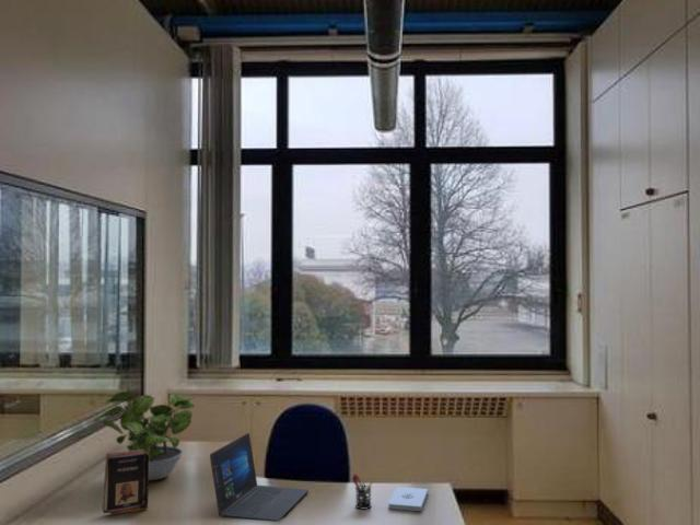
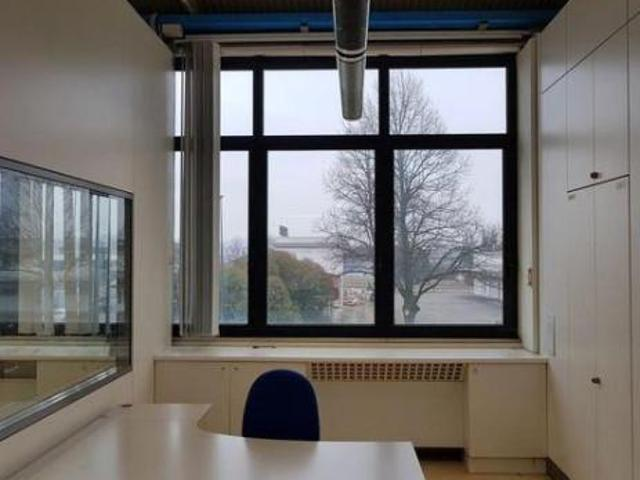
- laptop [209,432,310,523]
- book [101,450,150,516]
- potted plant [92,390,196,481]
- pen holder [351,472,375,510]
- notepad [387,486,429,512]
